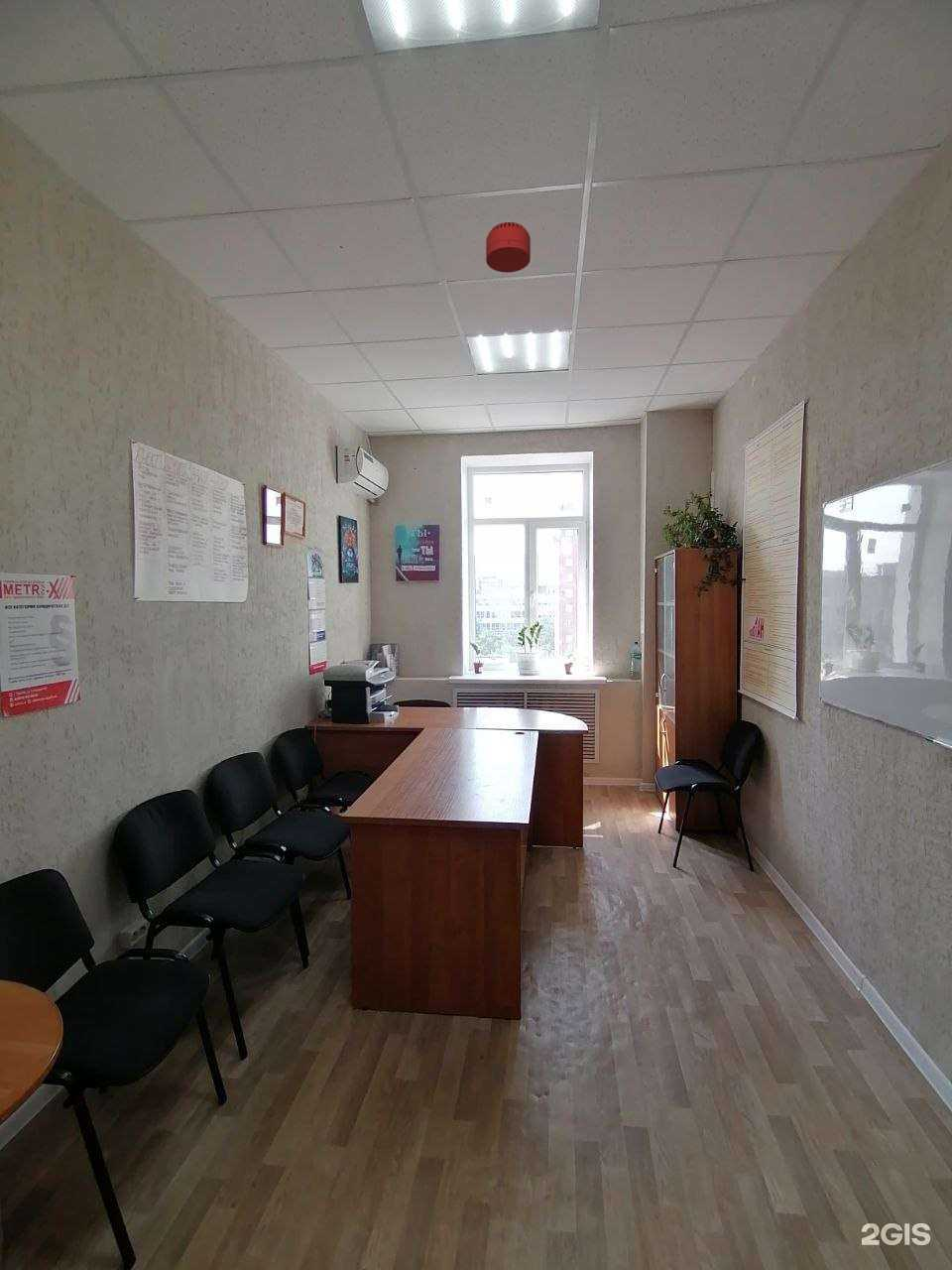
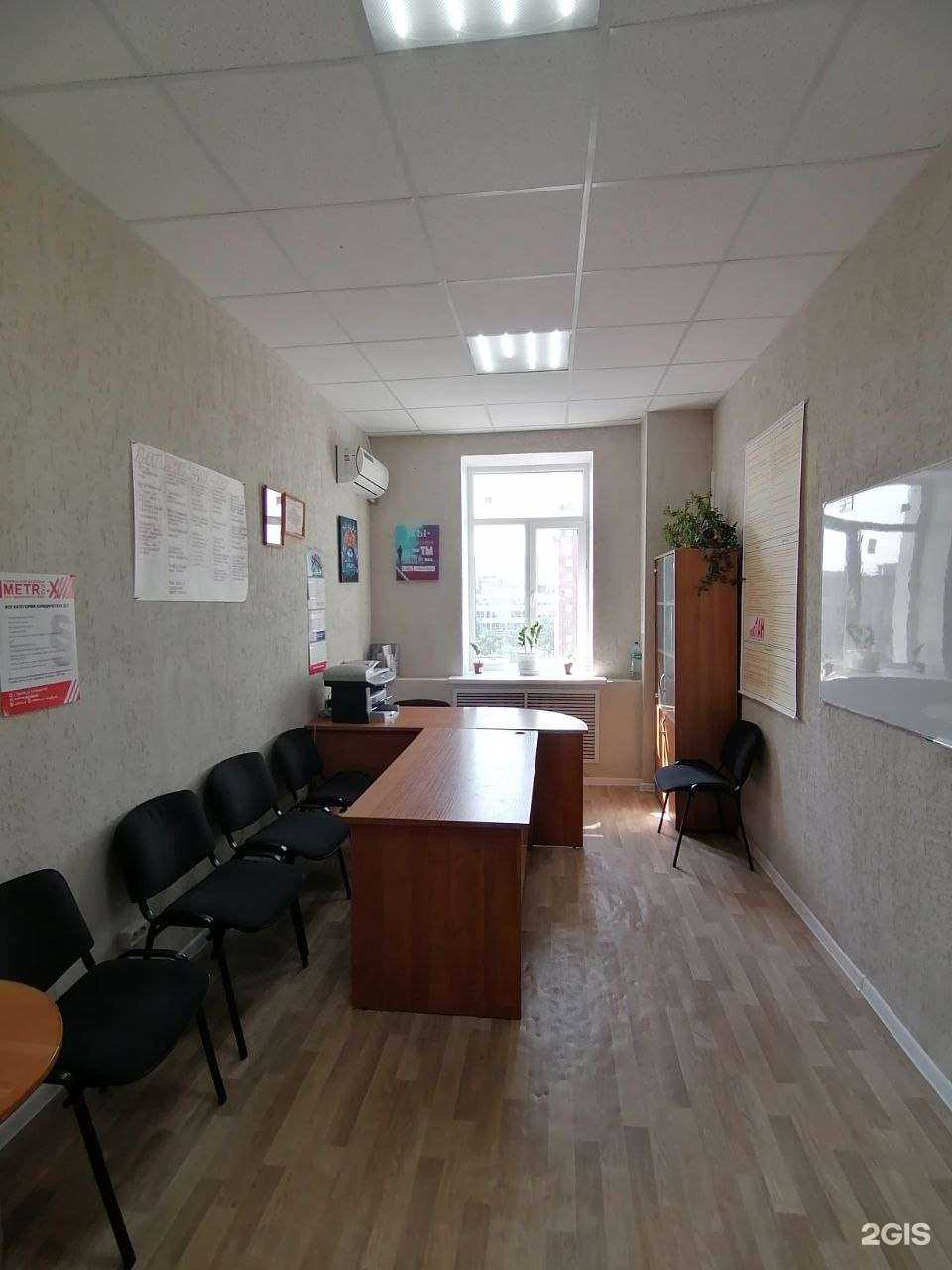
- smoke detector [485,221,532,274]
